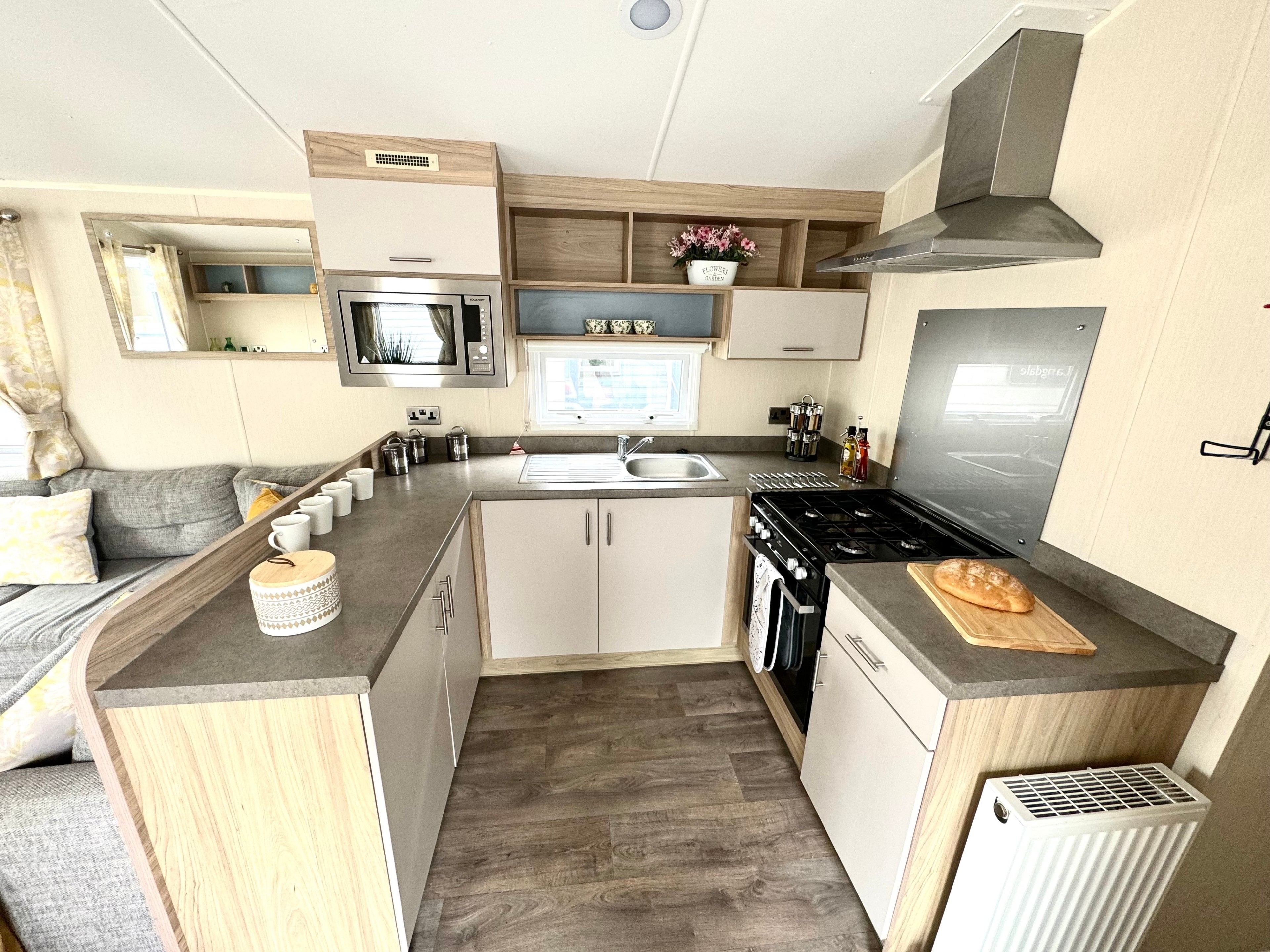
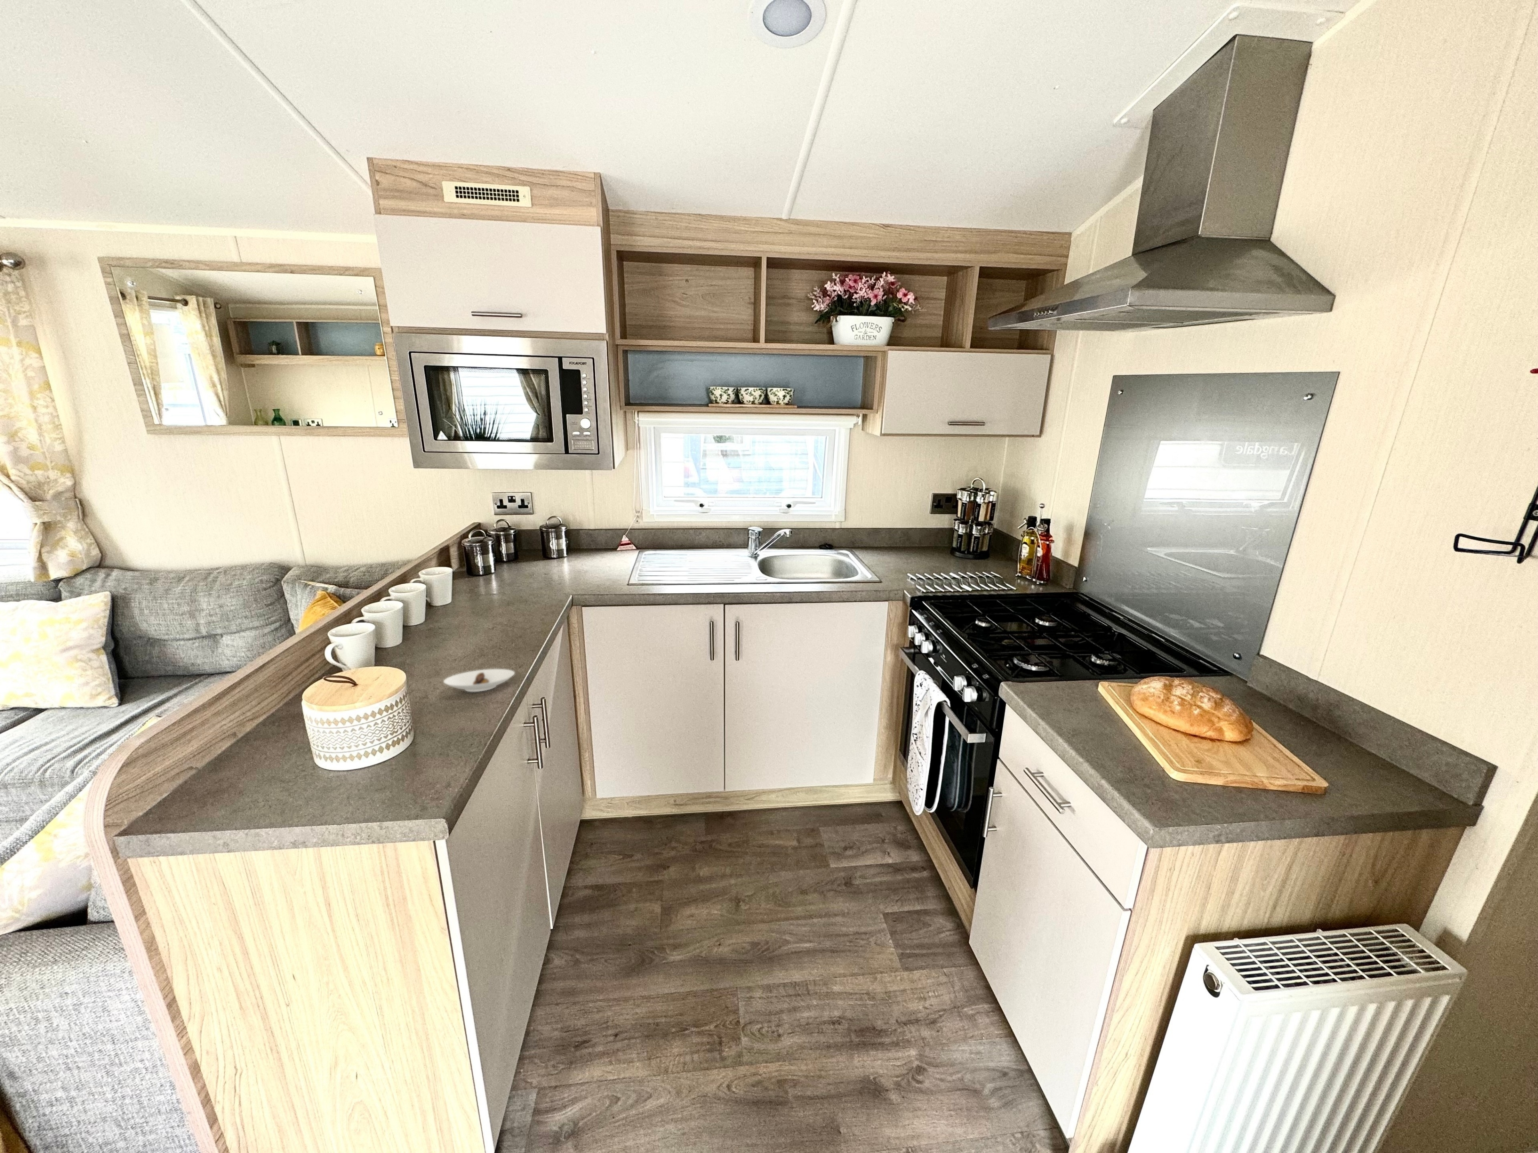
+ saucer [443,669,515,693]
